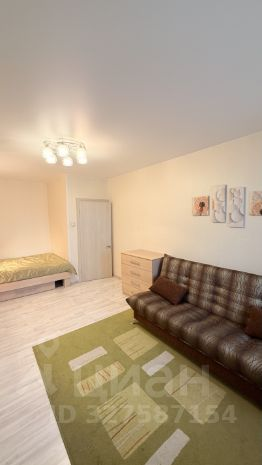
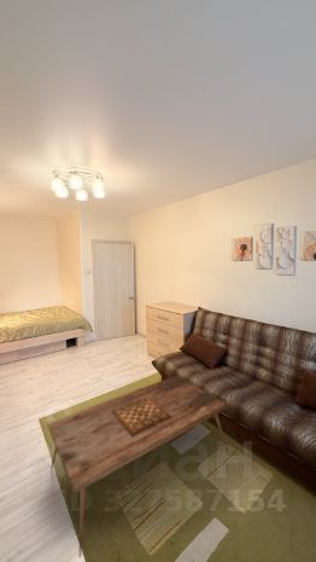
+ coffee table [47,375,229,558]
